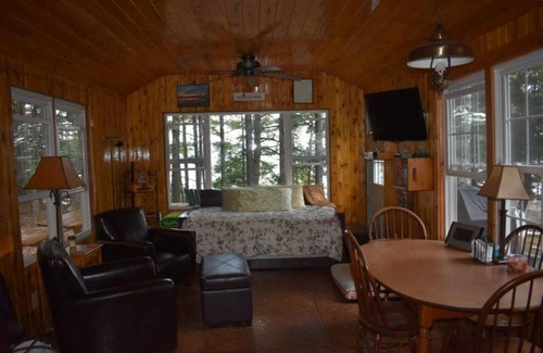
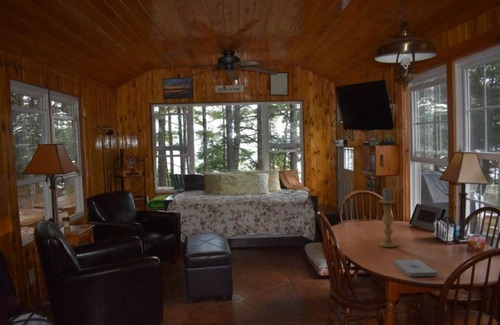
+ notepad [394,259,438,277]
+ candle holder [379,186,398,248]
